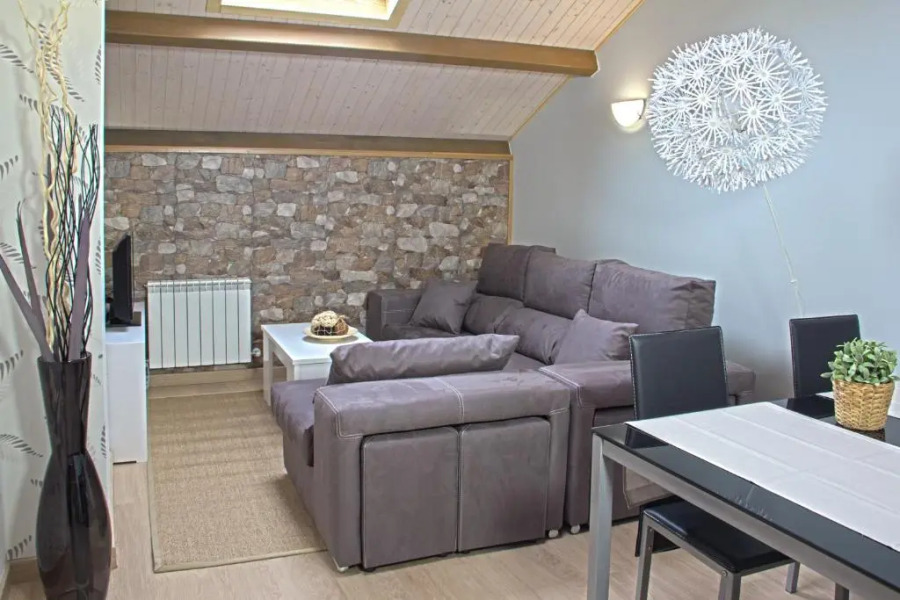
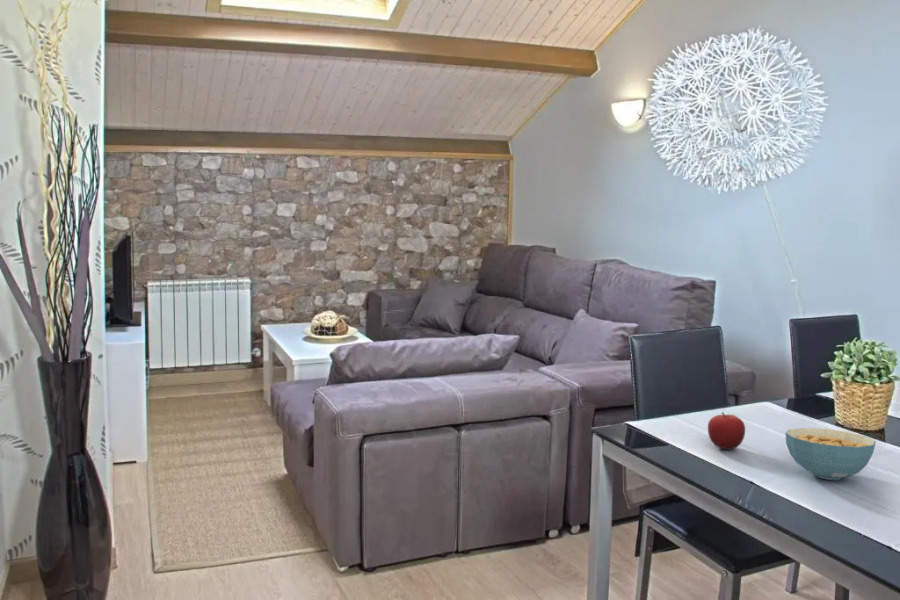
+ fruit [707,411,746,451]
+ cereal bowl [784,427,877,481]
